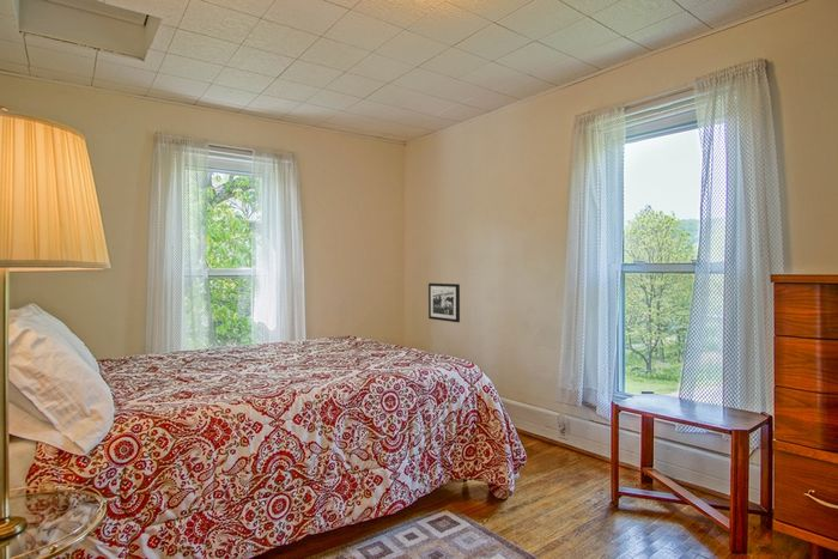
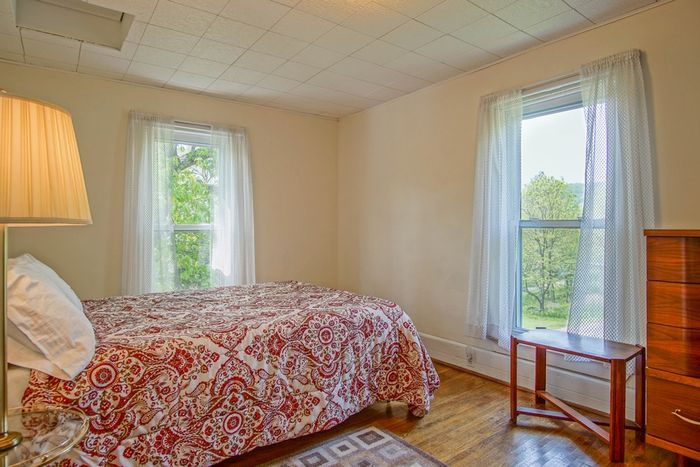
- picture frame [427,282,461,323]
